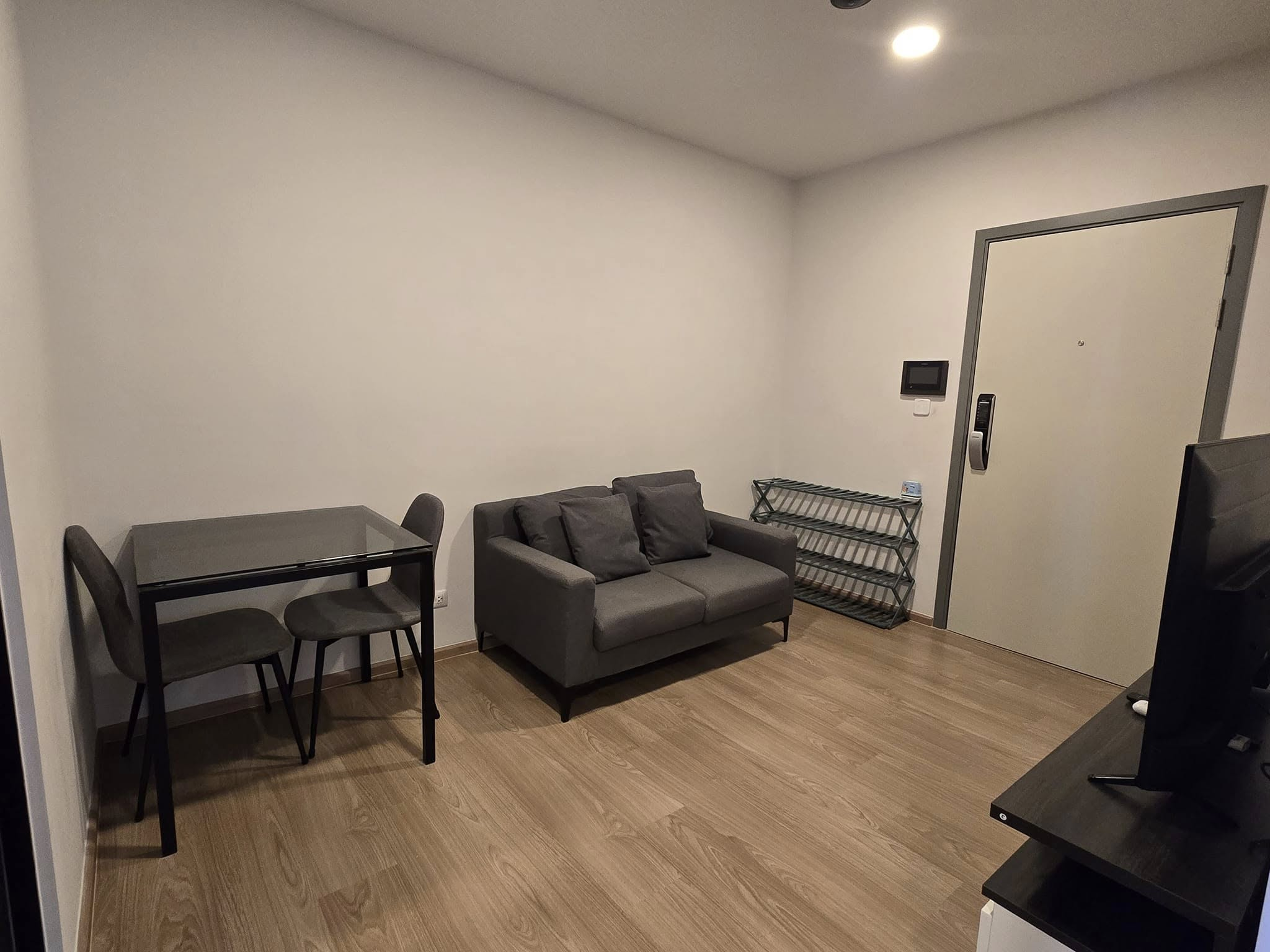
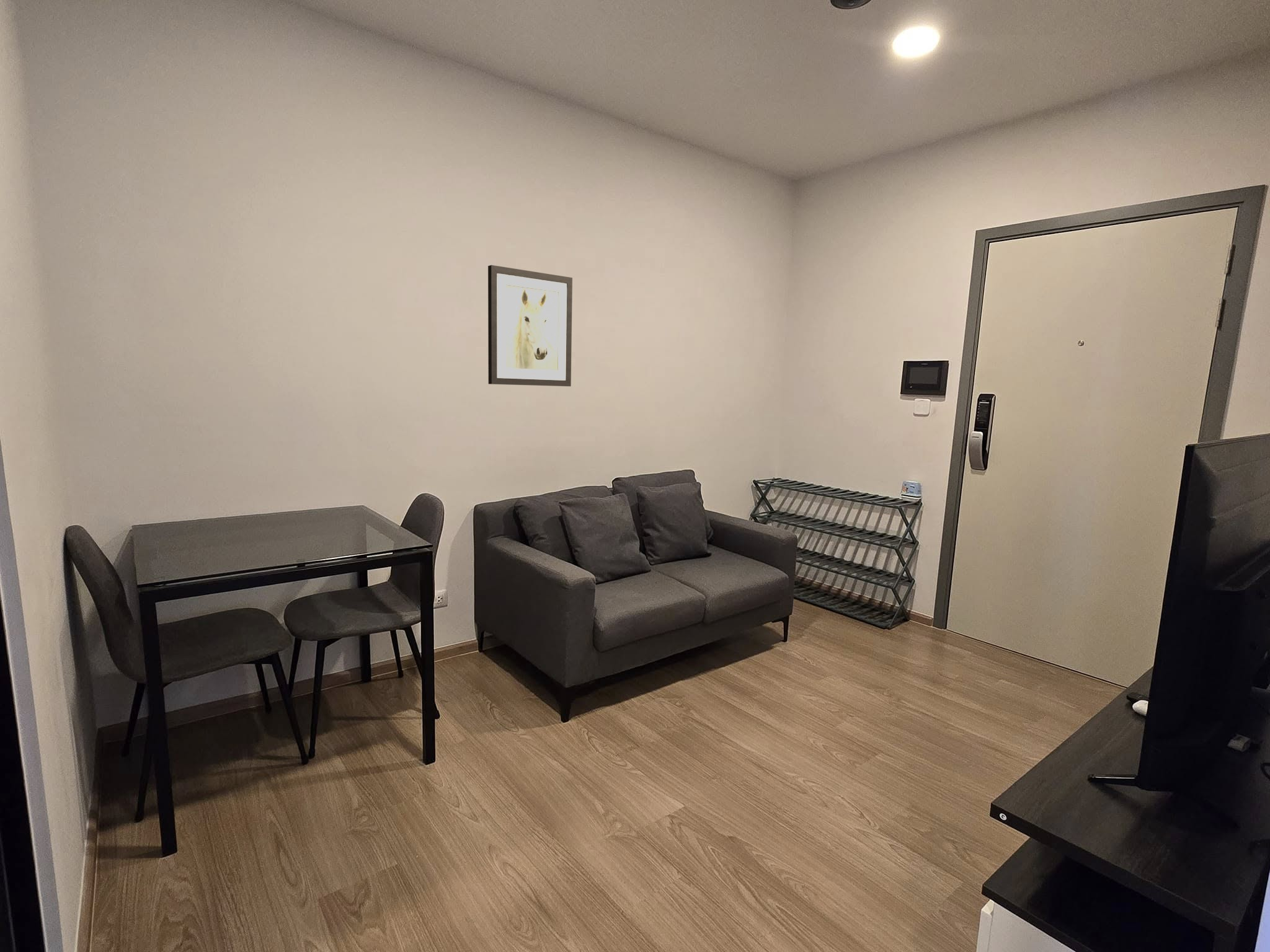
+ wall art [487,265,573,387]
